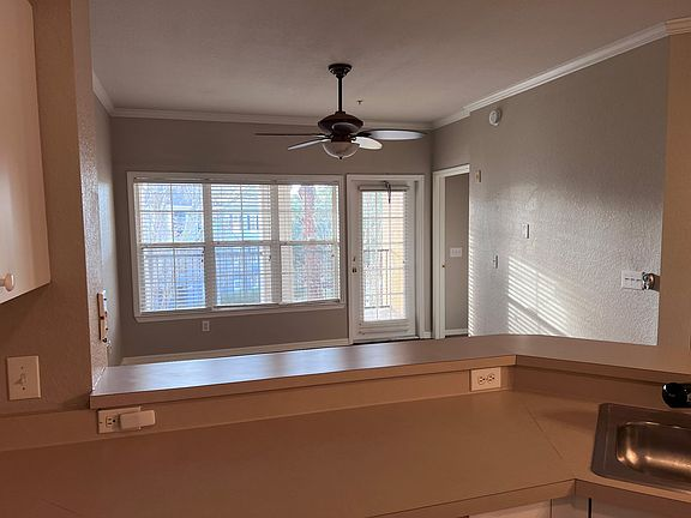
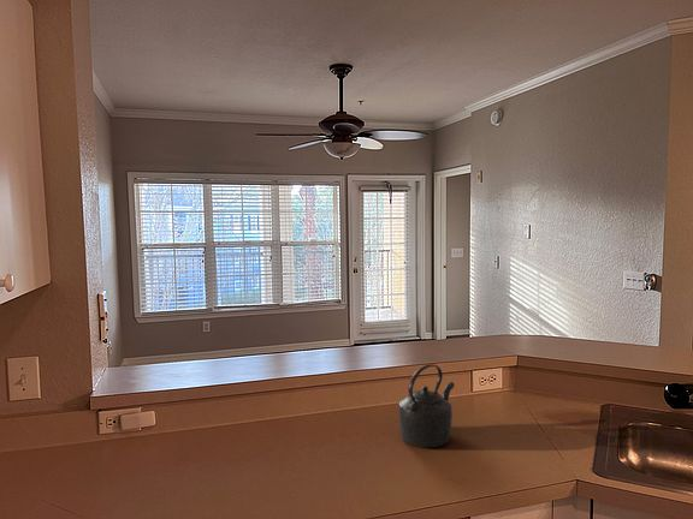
+ kettle [397,363,455,448]
